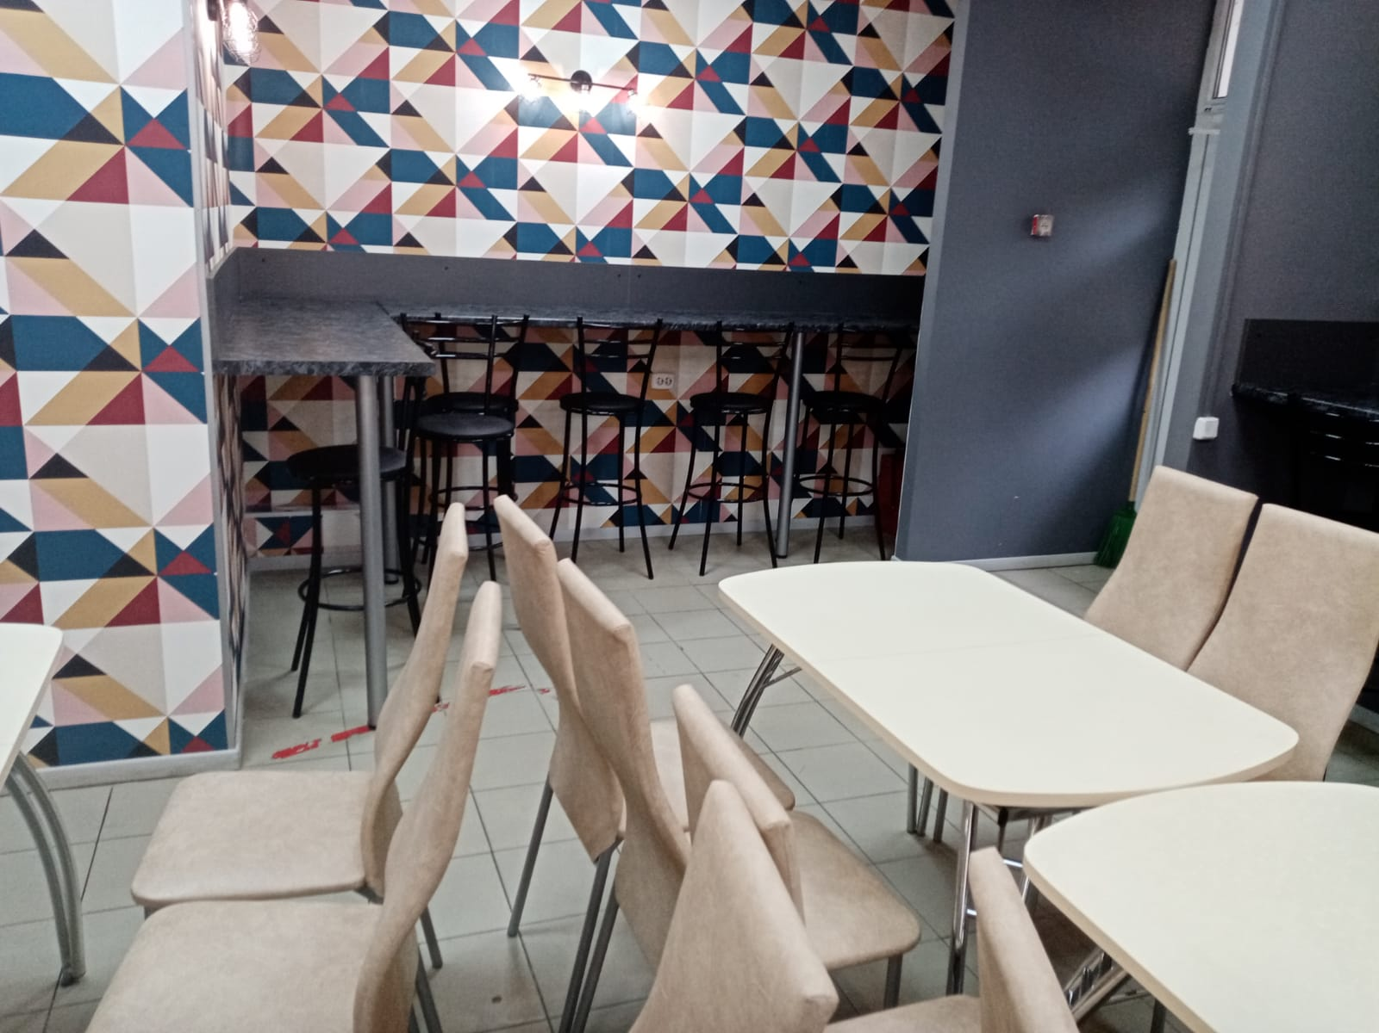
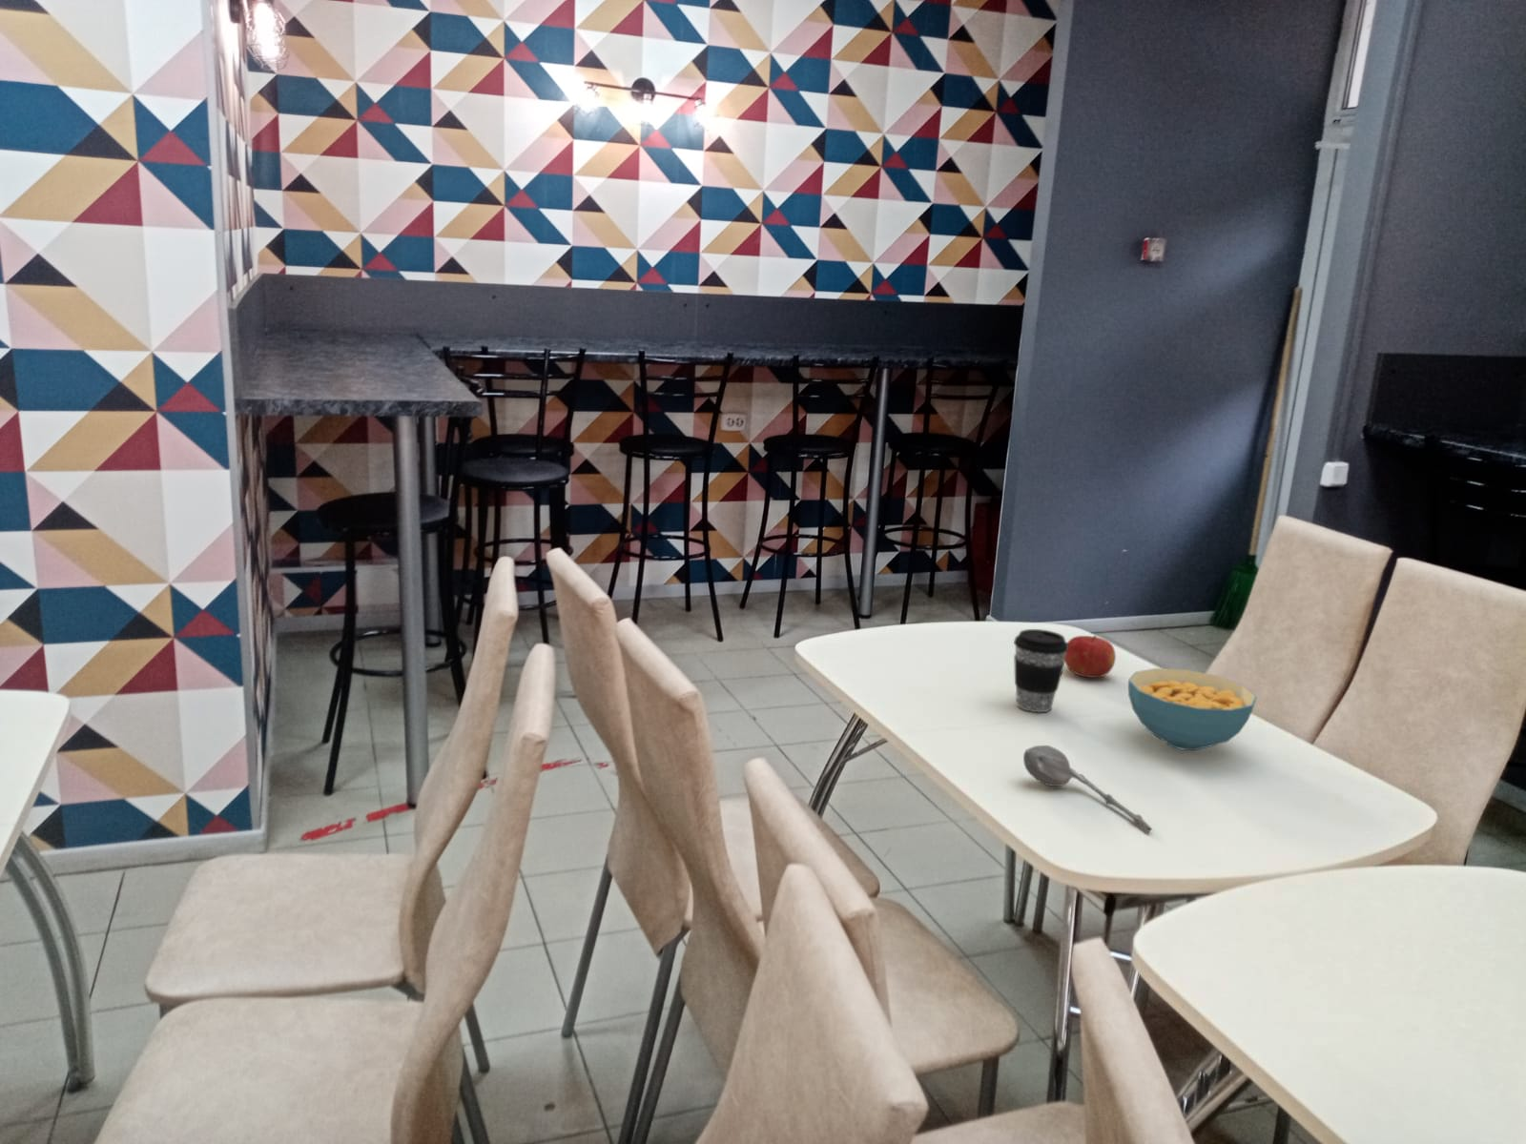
+ fruit [1065,634,1116,679]
+ cereal bowl [1127,667,1258,751]
+ coffee cup [1013,628,1068,713]
+ spoon [1023,745,1154,833]
